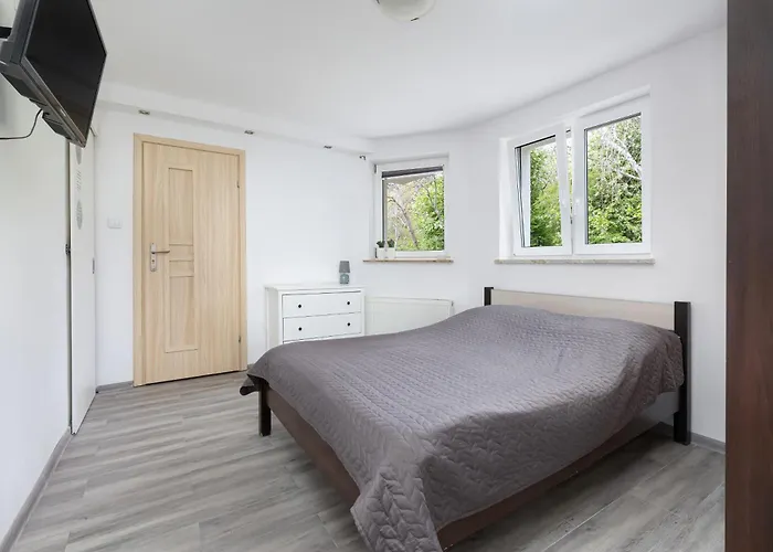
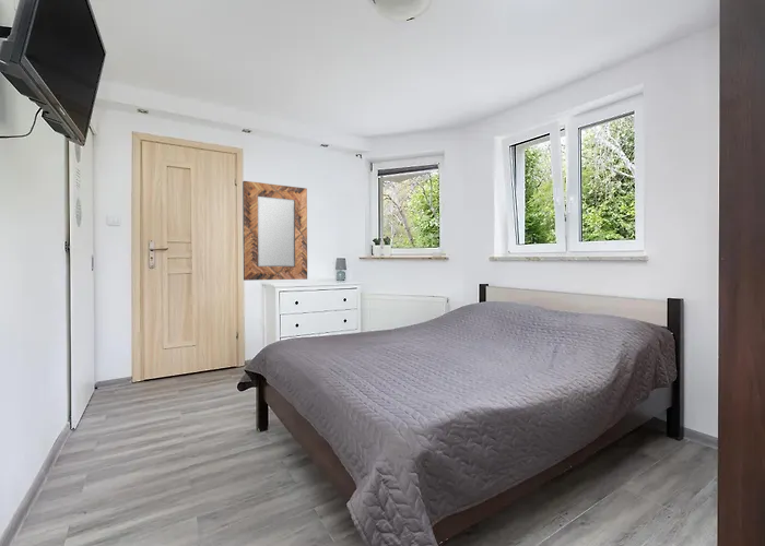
+ home mirror [242,180,308,282]
